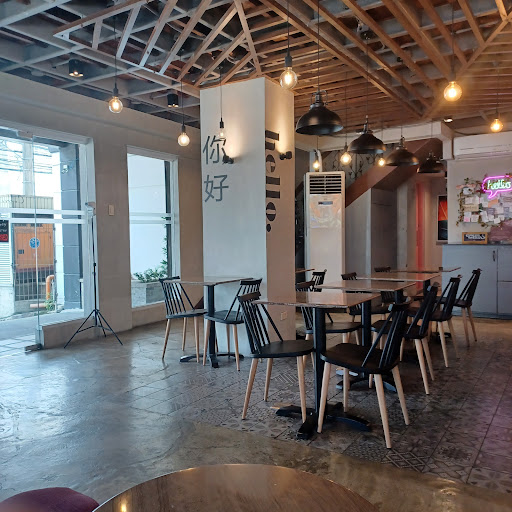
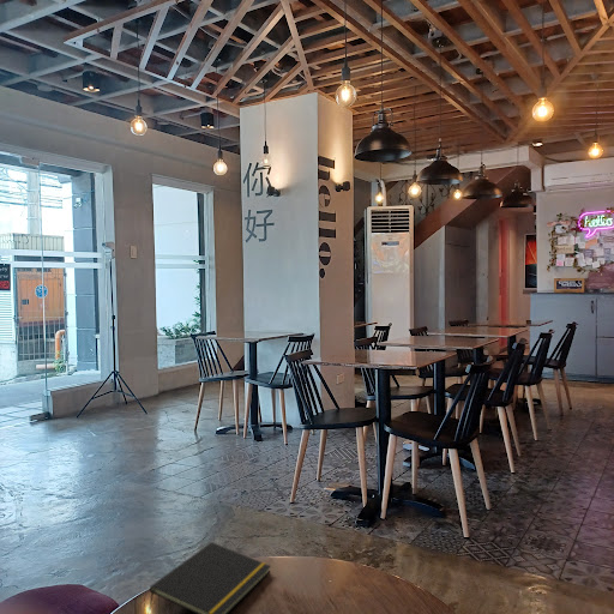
+ notepad [148,541,272,614]
